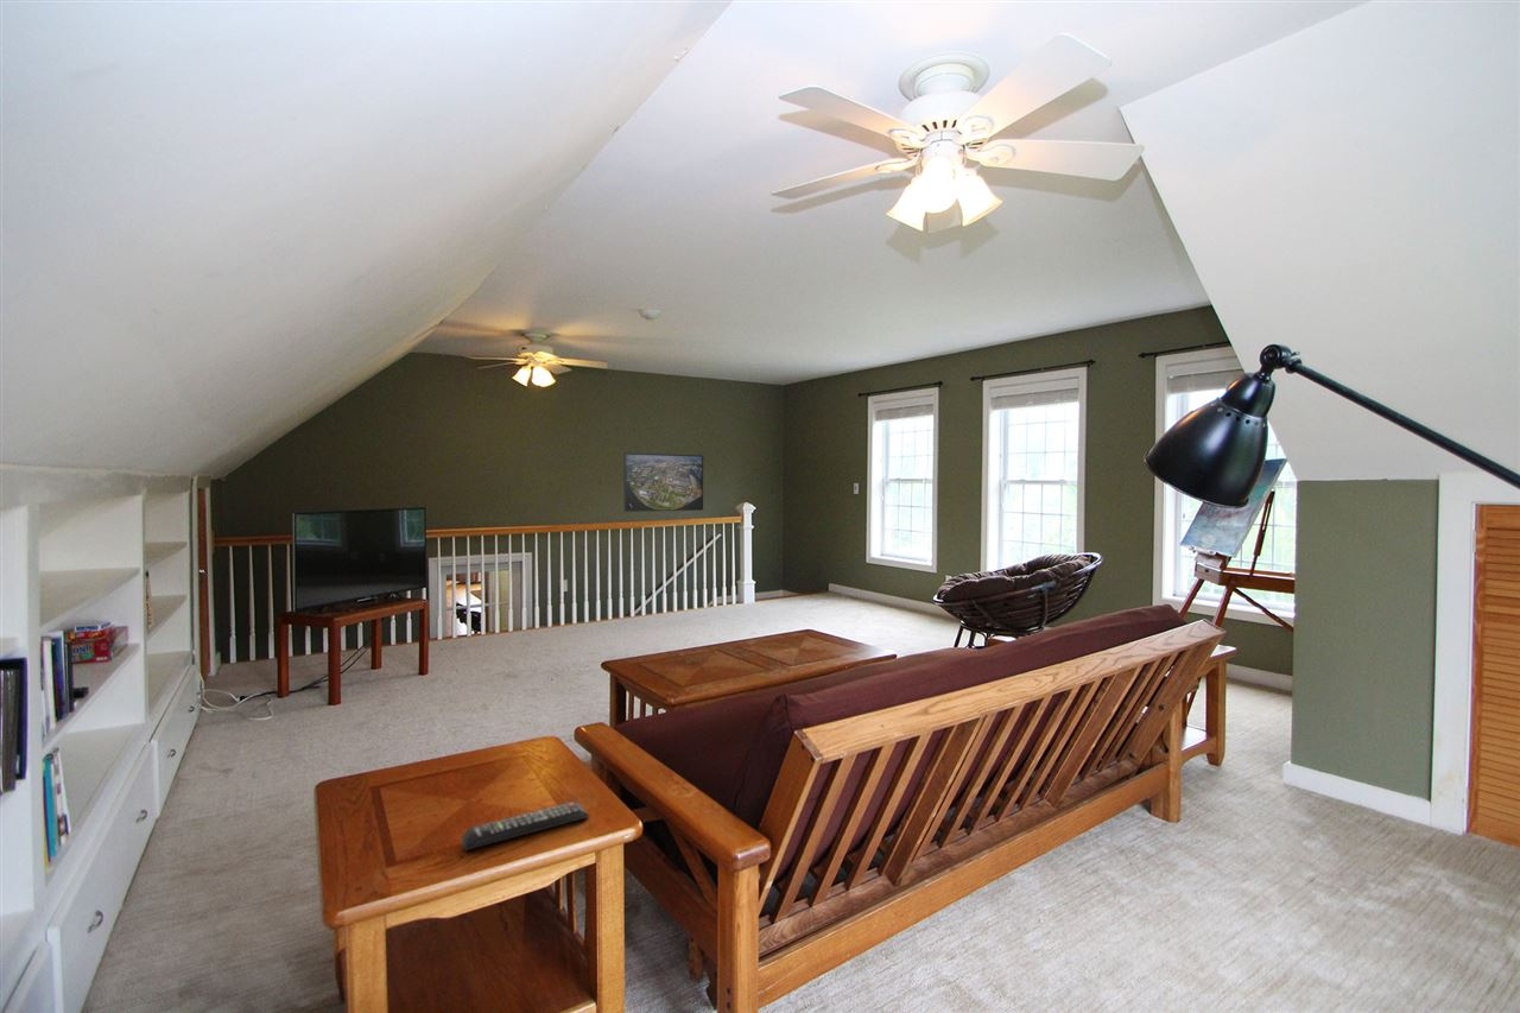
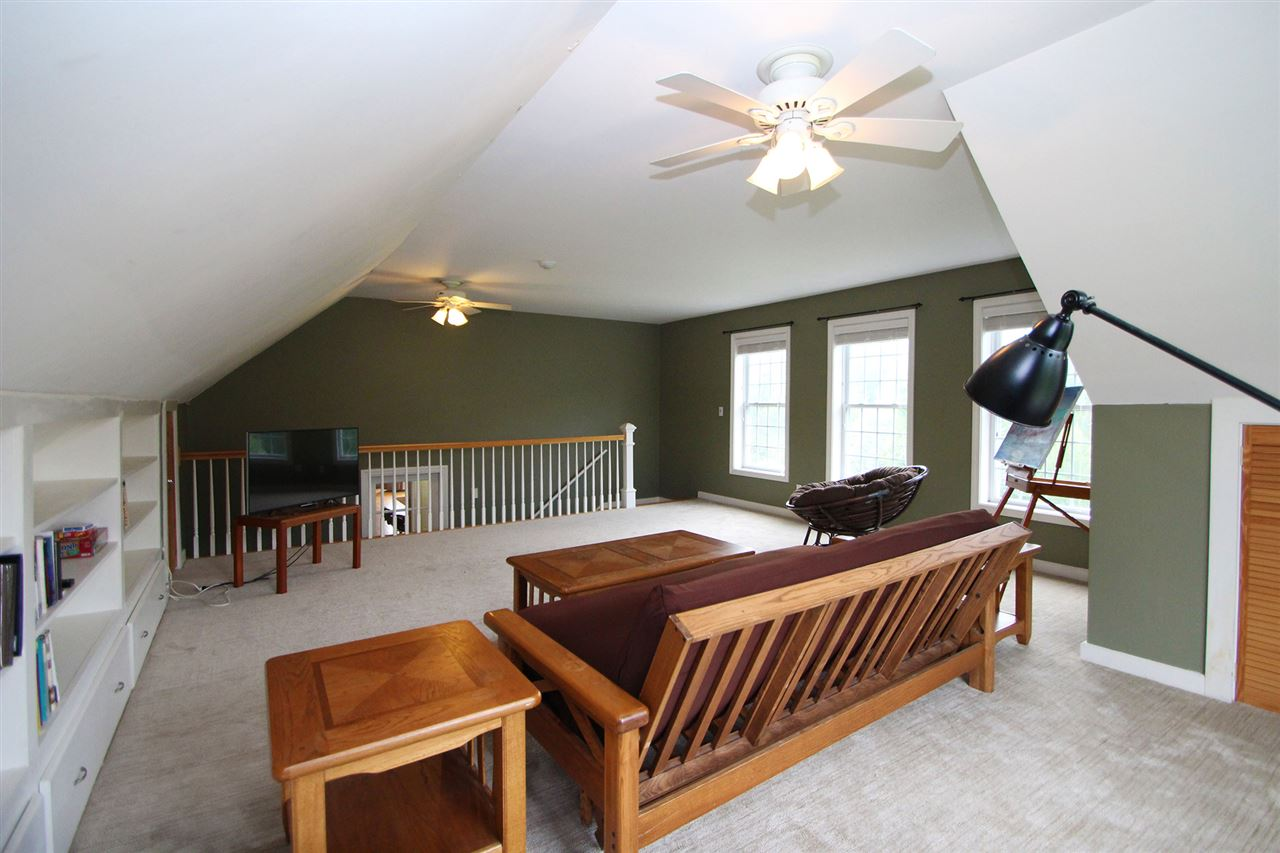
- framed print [622,451,704,513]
- remote control [461,800,590,851]
